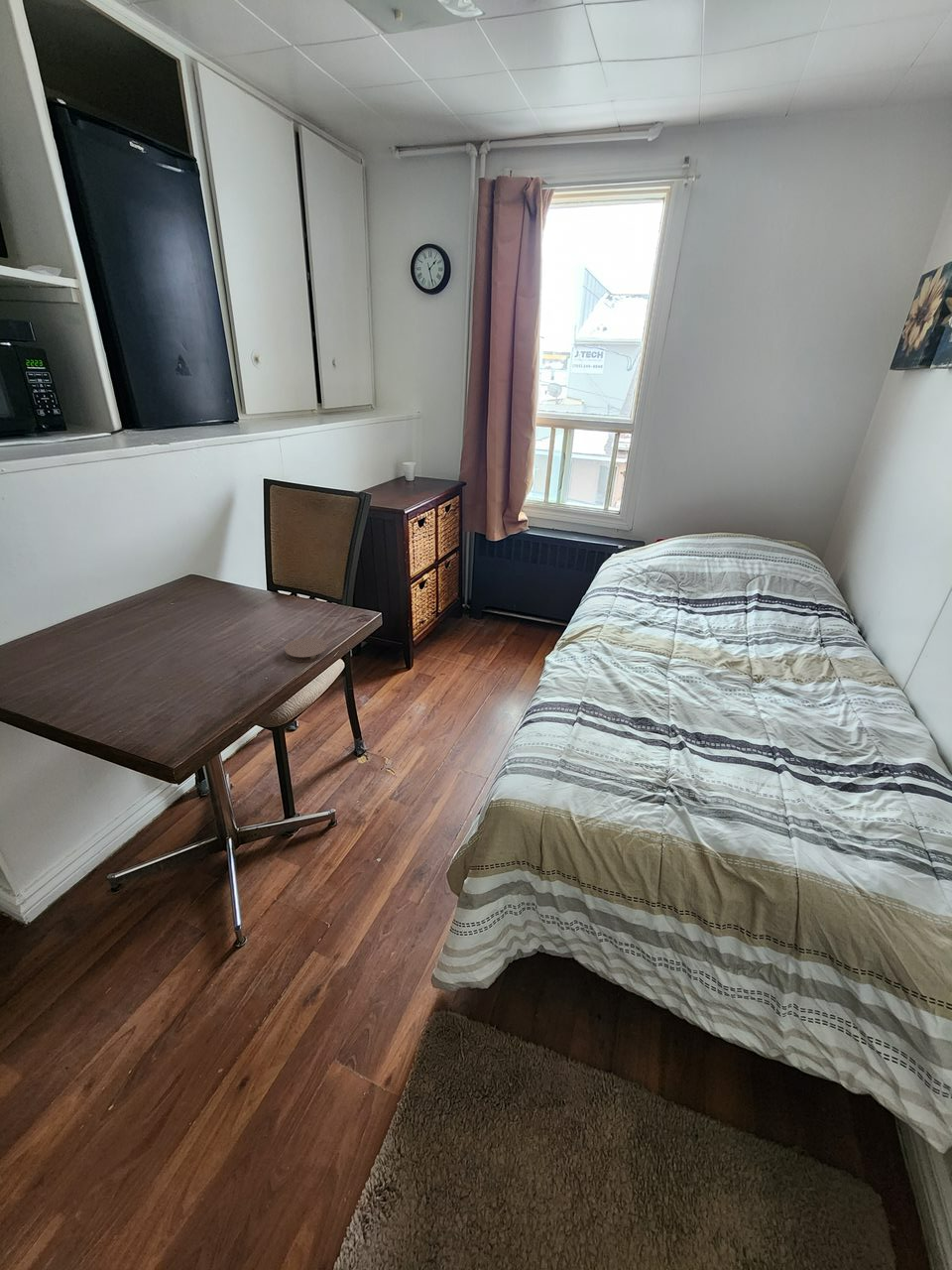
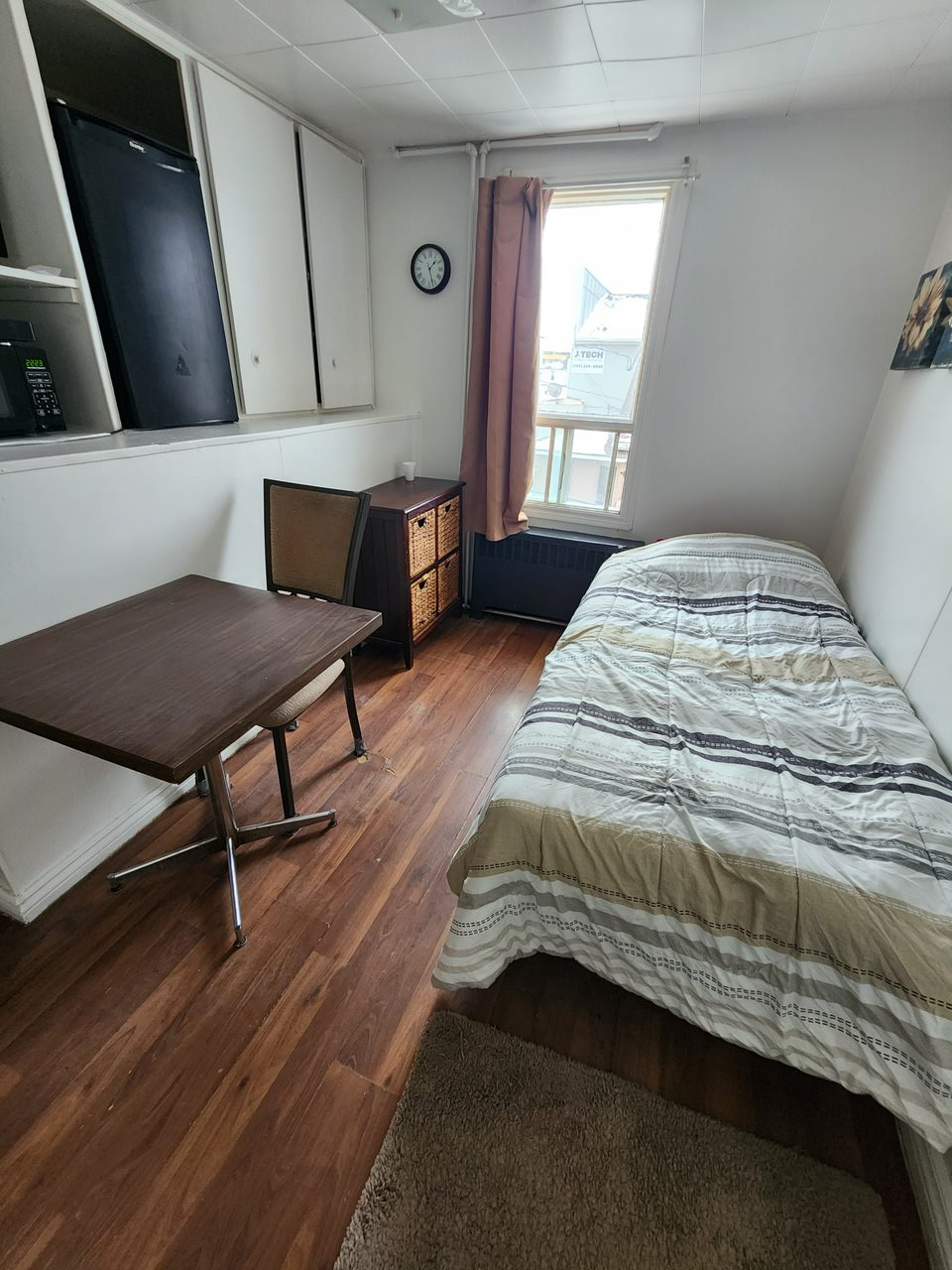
- coaster [284,637,329,663]
